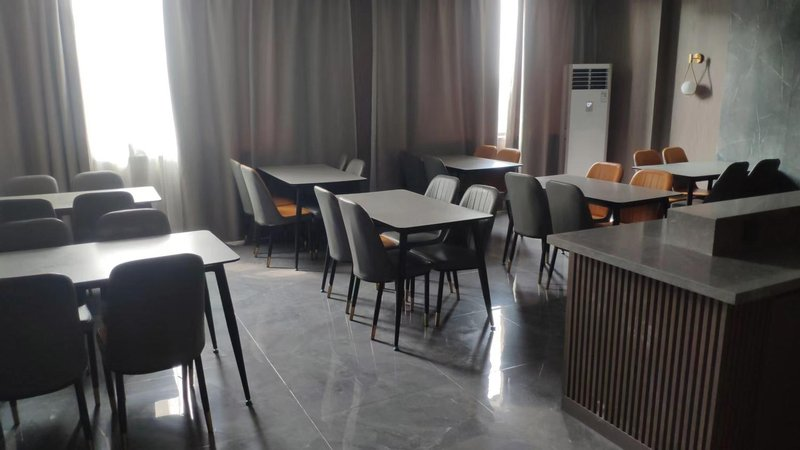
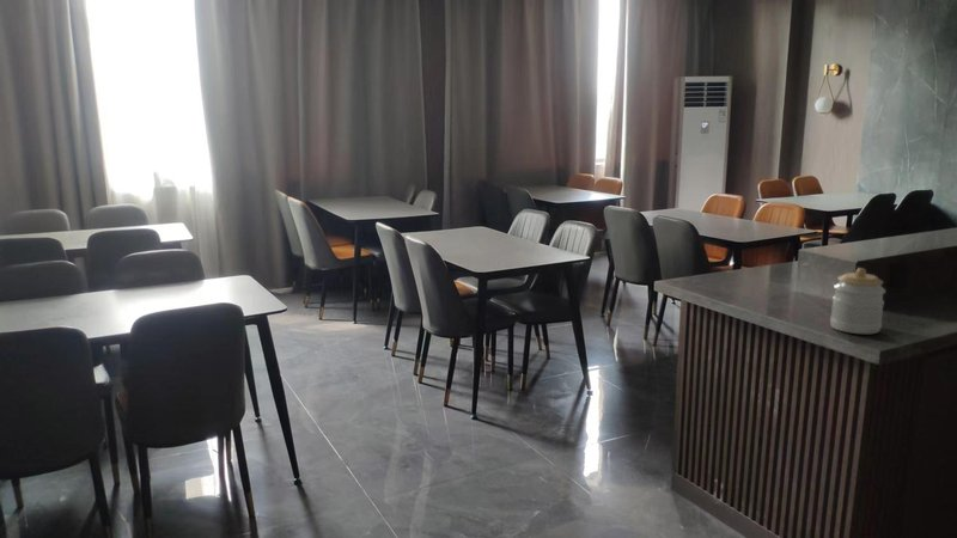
+ jar [829,267,886,335]
